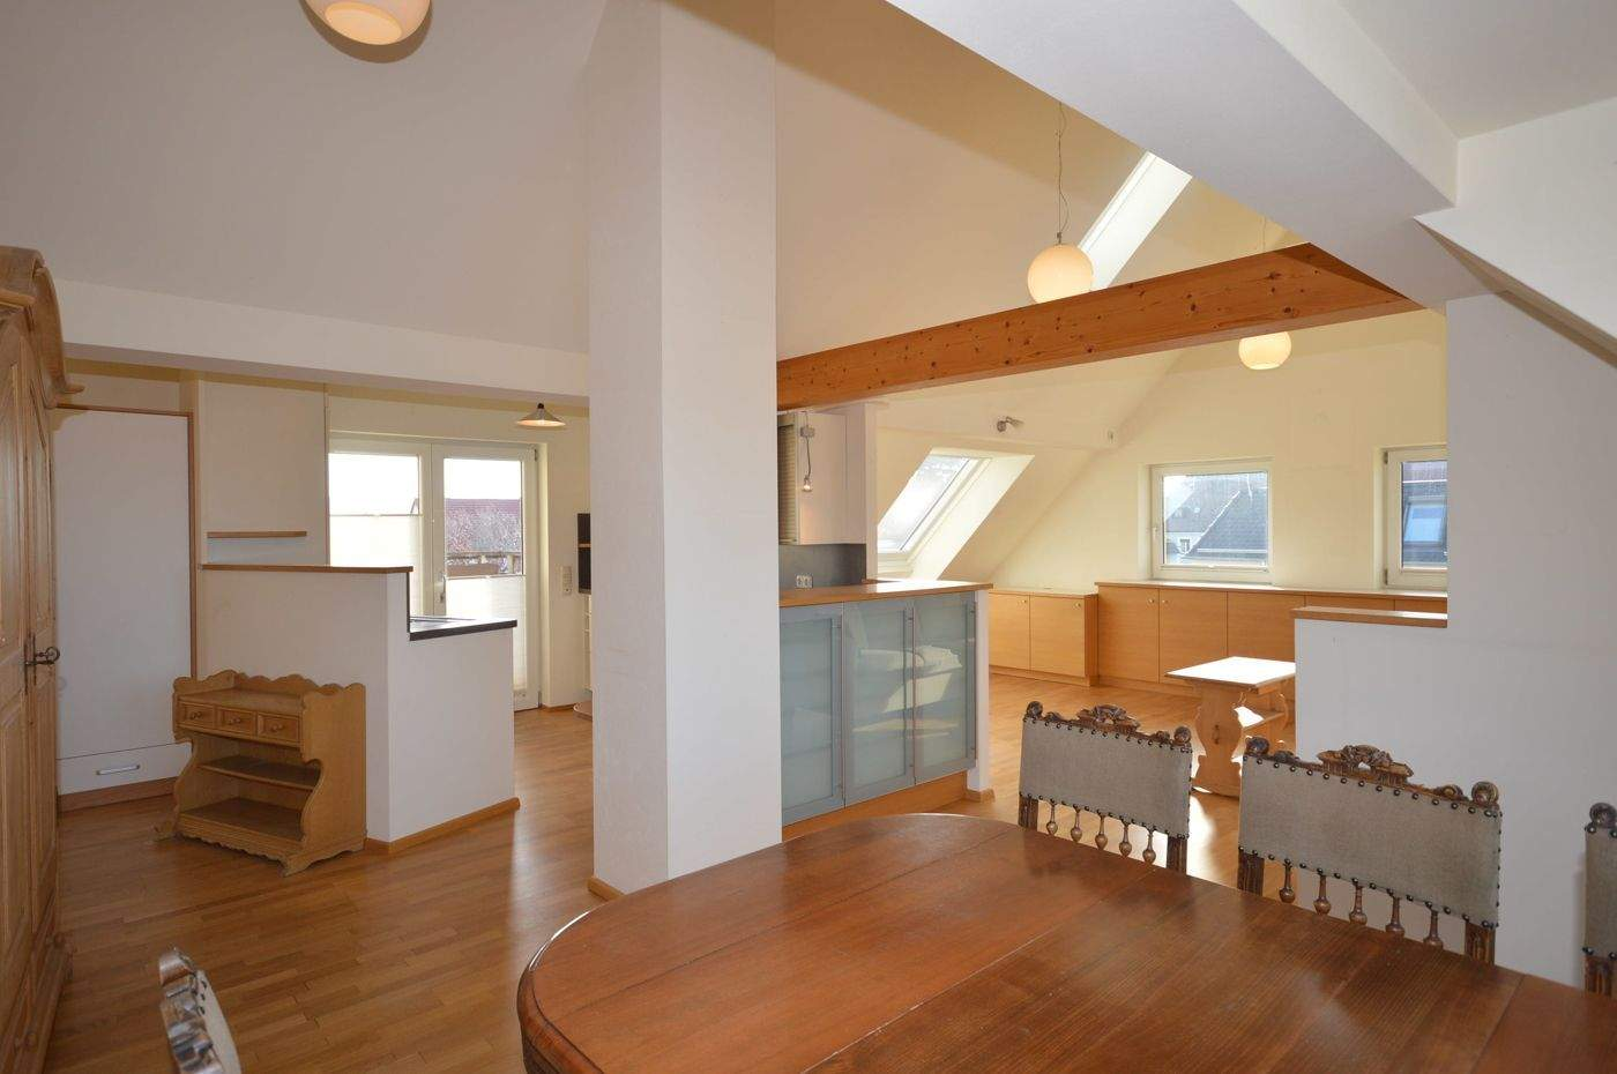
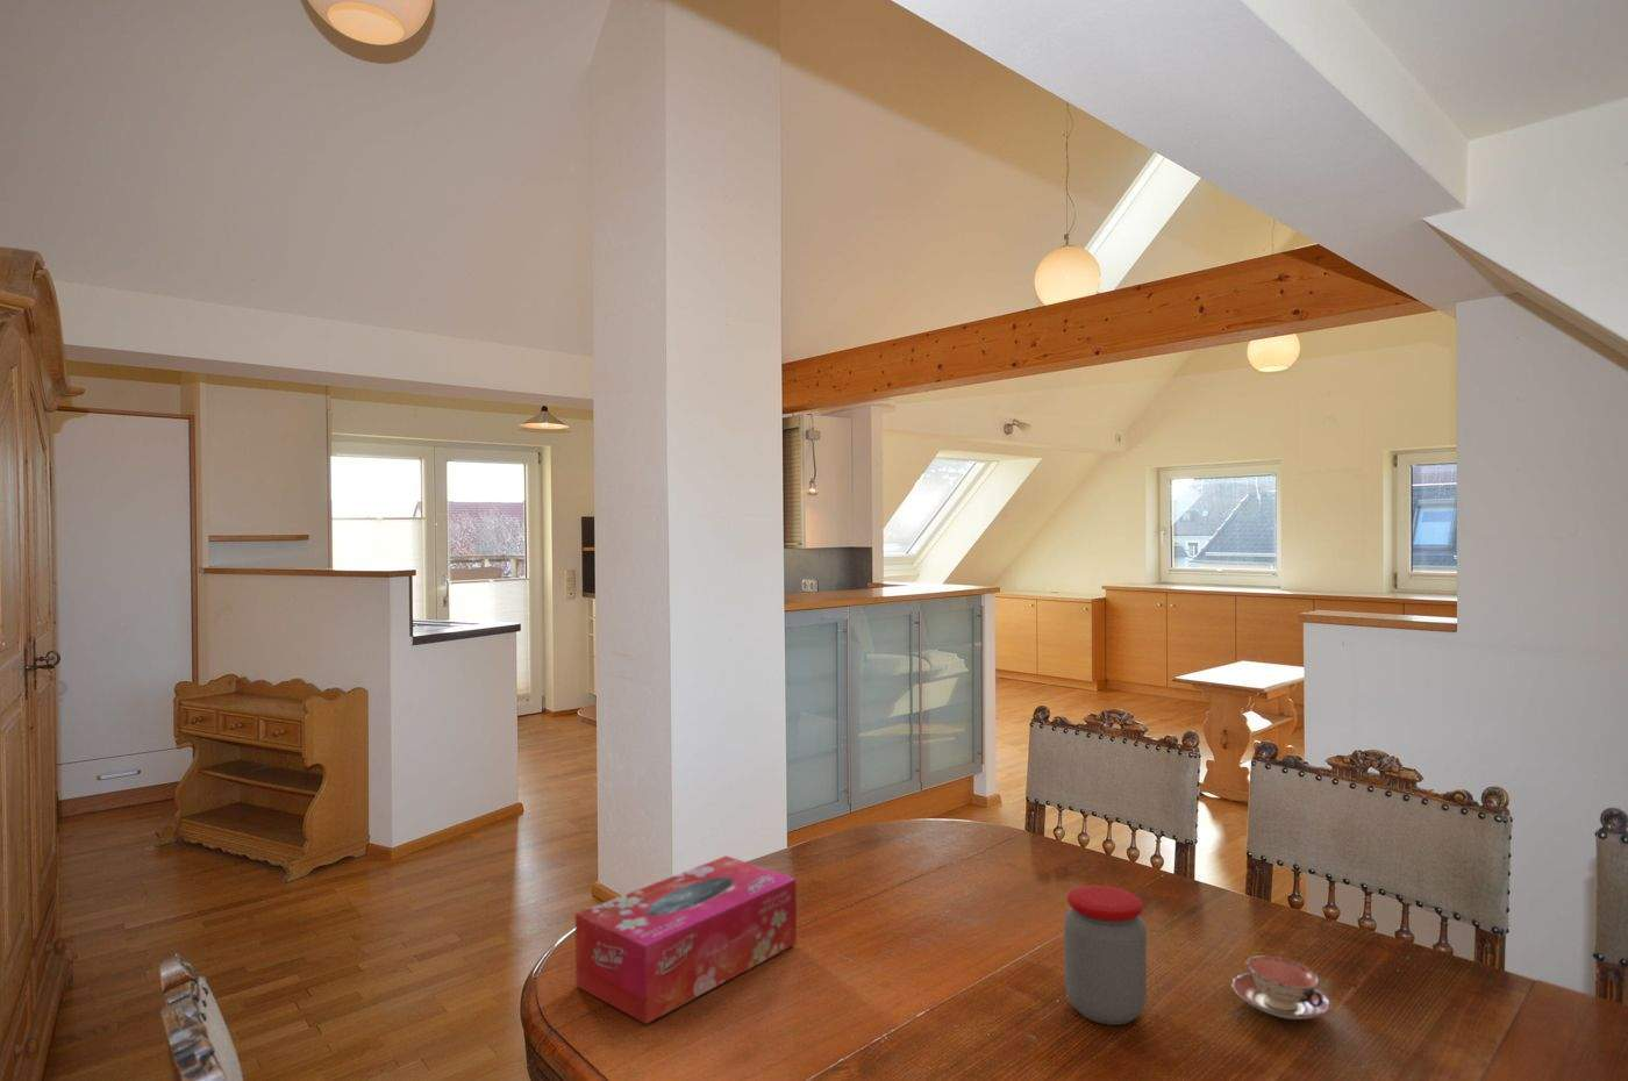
+ teacup [1230,954,1331,1021]
+ jar [1063,883,1148,1027]
+ tissue box [574,854,798,1026]
